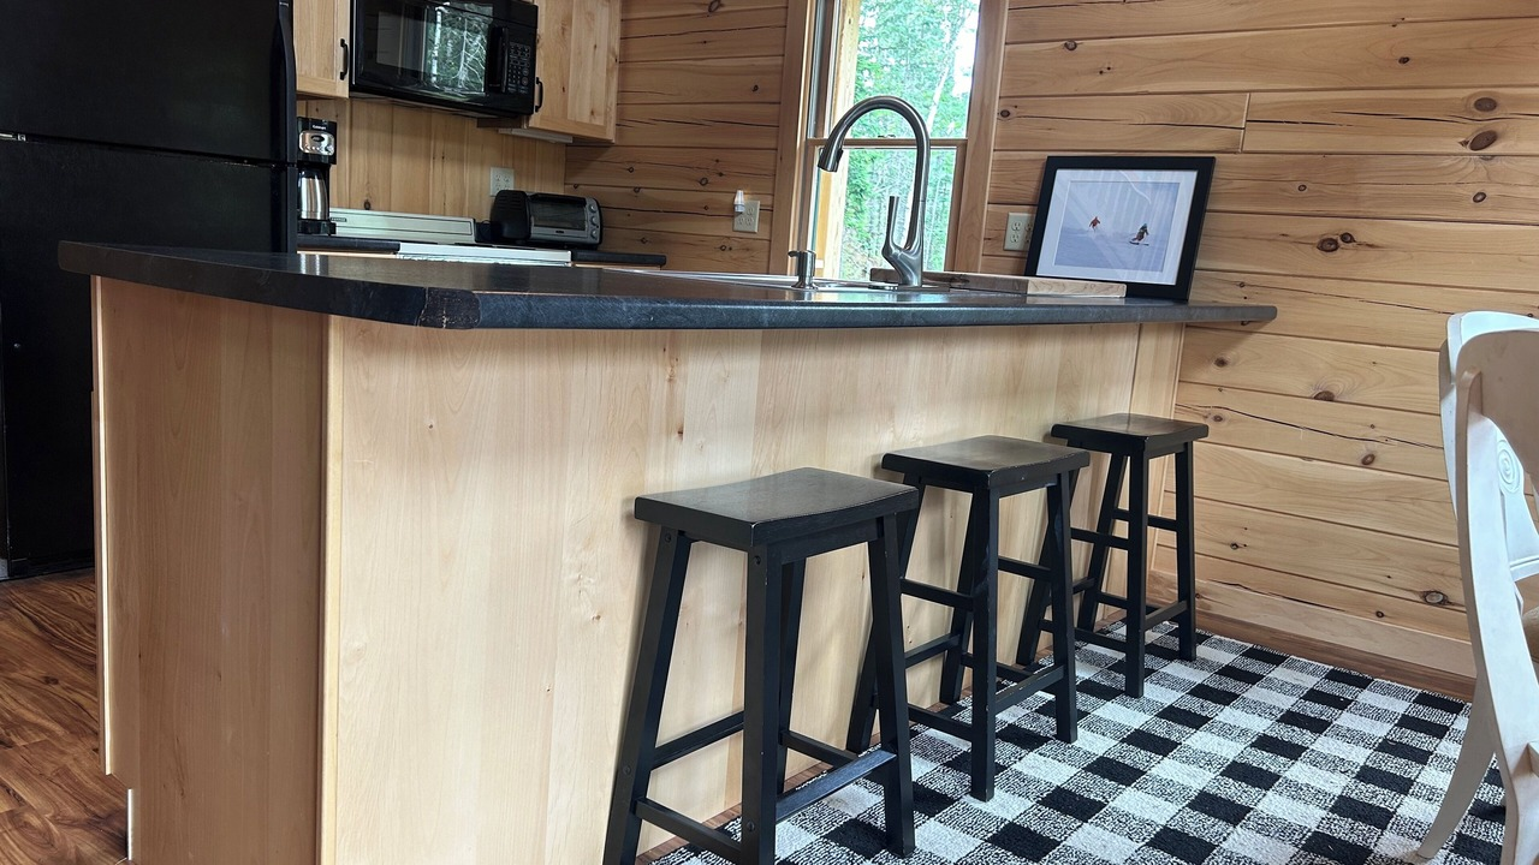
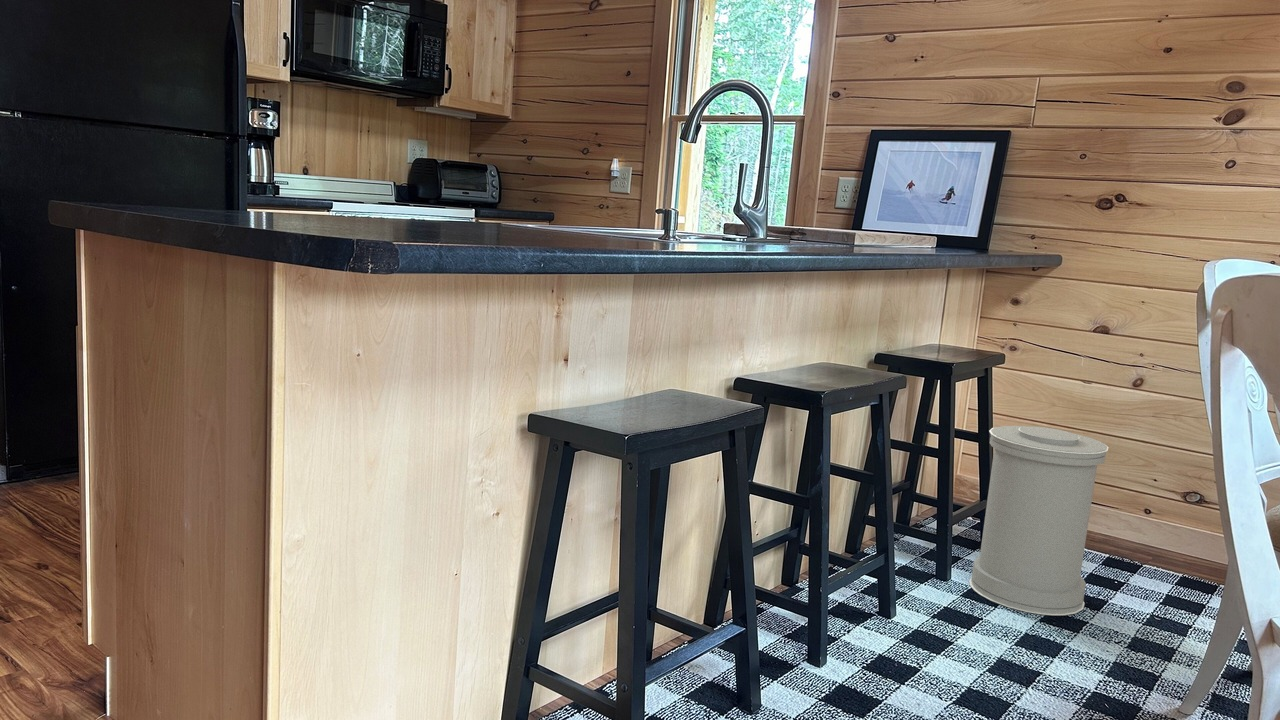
+ trash can [968,425,1110,616]
